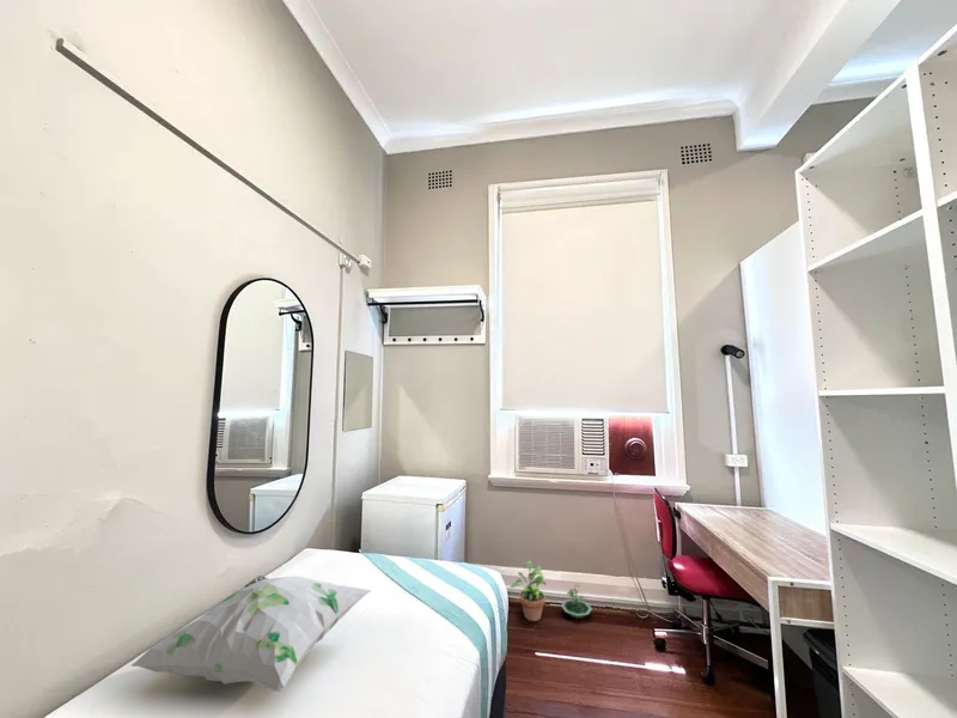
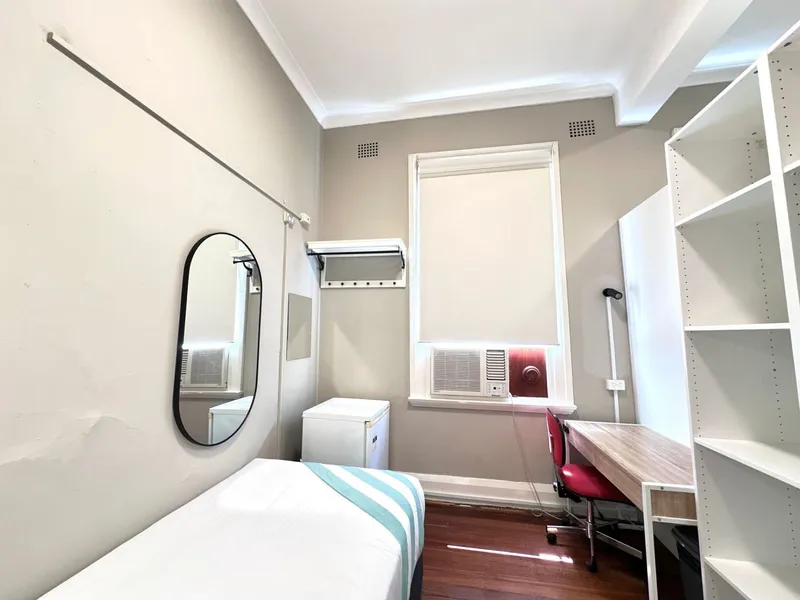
- decorative pillow [129,574,372,693]
- terrarium [560,583,593,620]
- potted plant [510,560,548,622]
